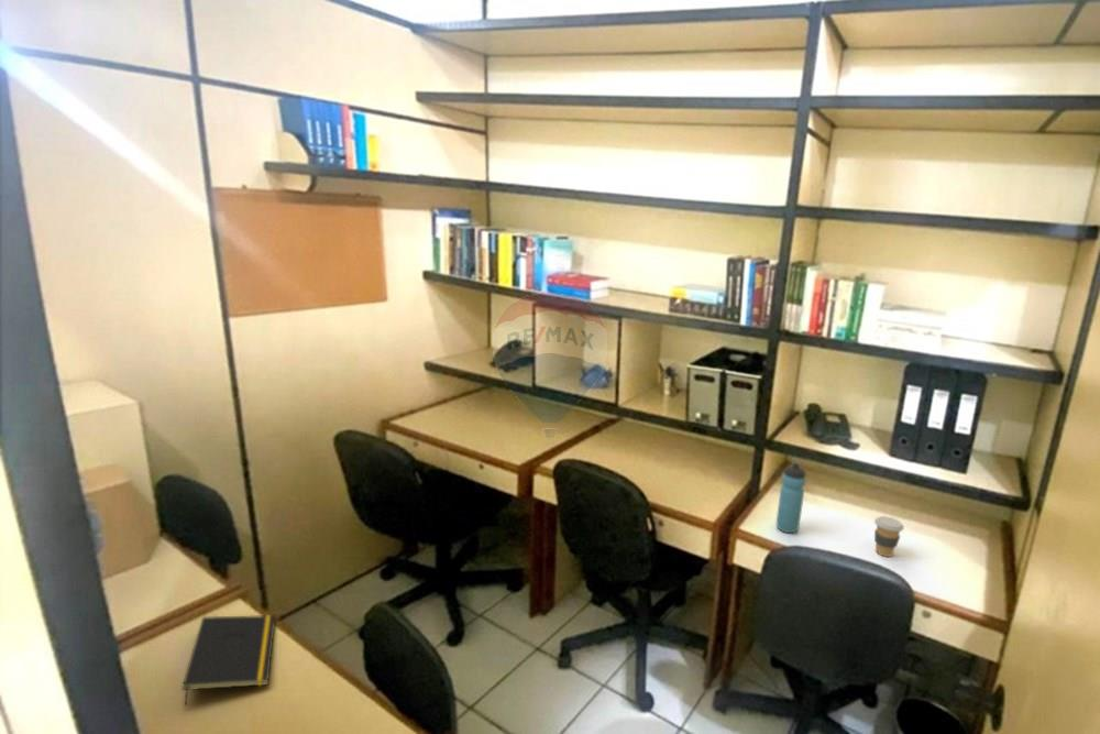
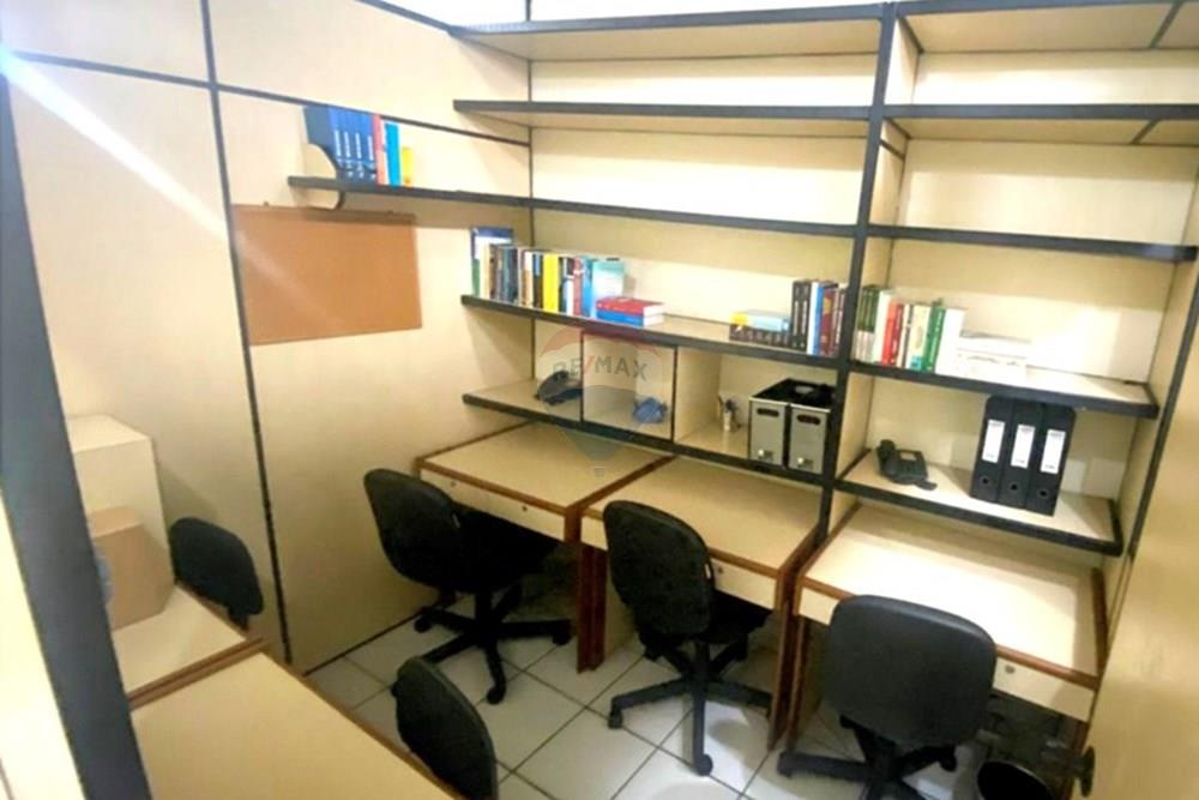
- notepad [180,614,277,706]
- coffee cup [873,515,905,558]
- water bottle [776,462,807,534]
